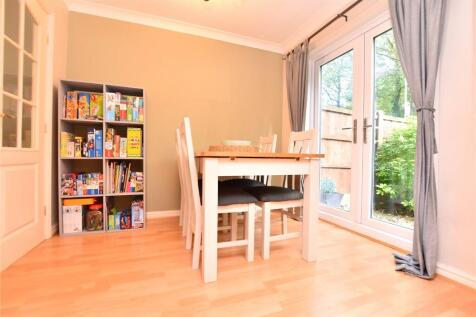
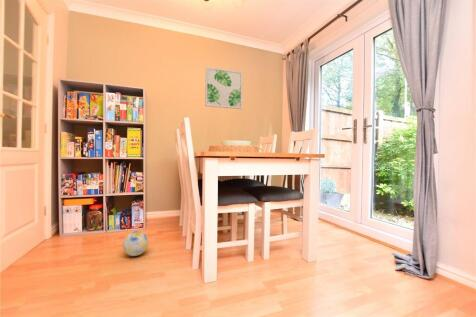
+ ball [122,230,149,257]
+ wall art [204,66,243,110]
